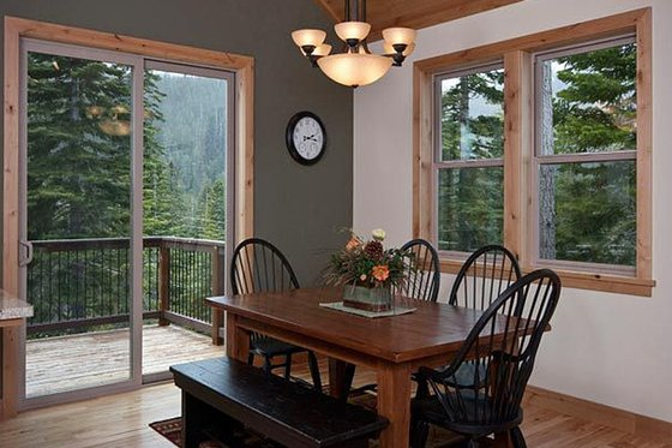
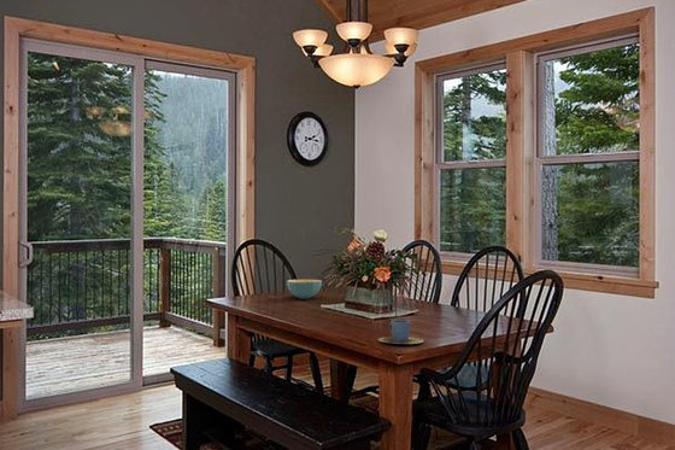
+ cup [376,318,424,345]
+ cereal bowl [286,279,323,300]
